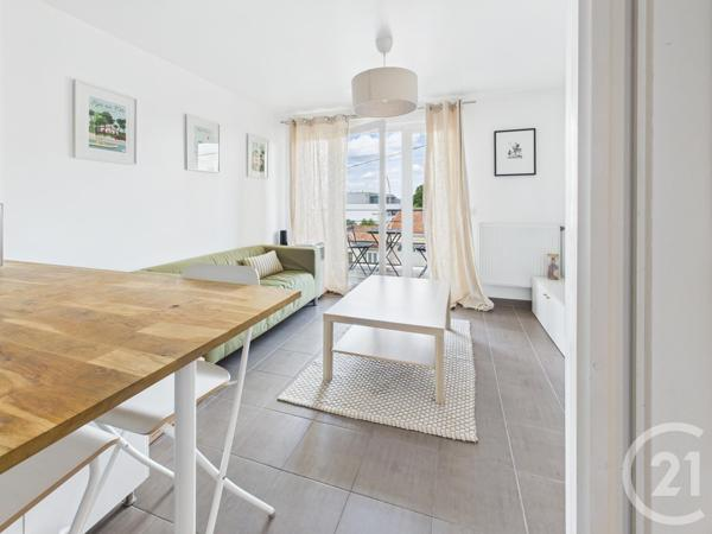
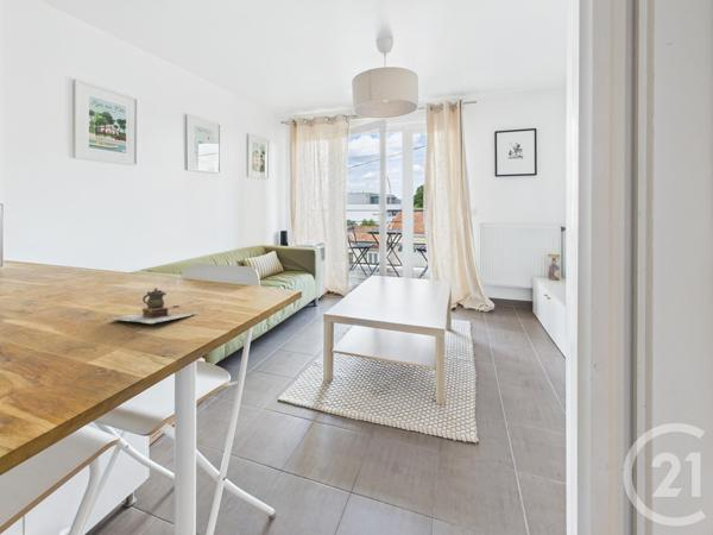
+ teapot [108,287,196,325]
